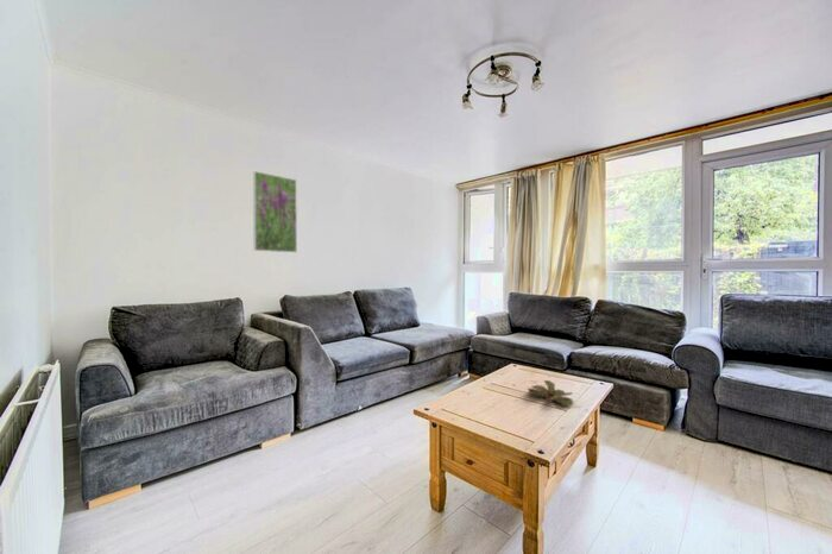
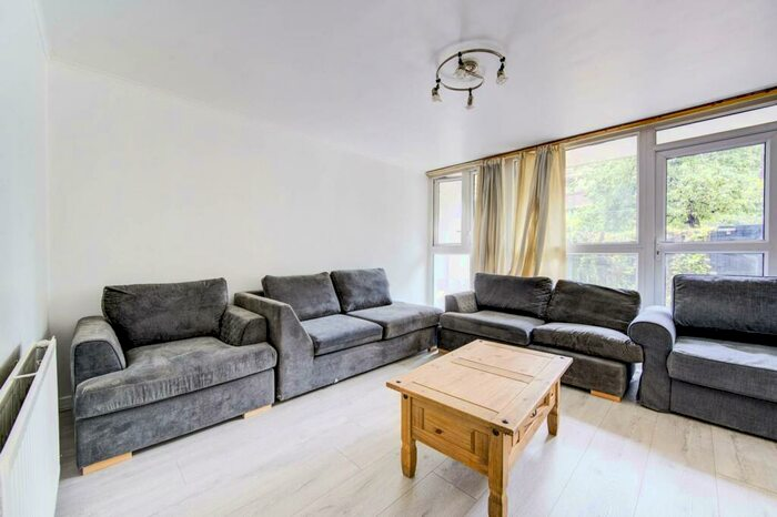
- succulent plant [527,379,574,407]
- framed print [252,170,298,253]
